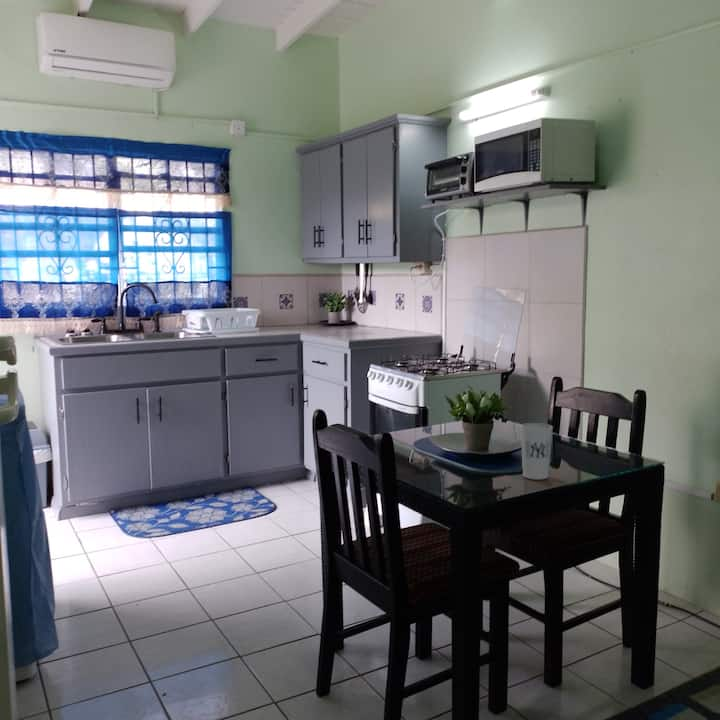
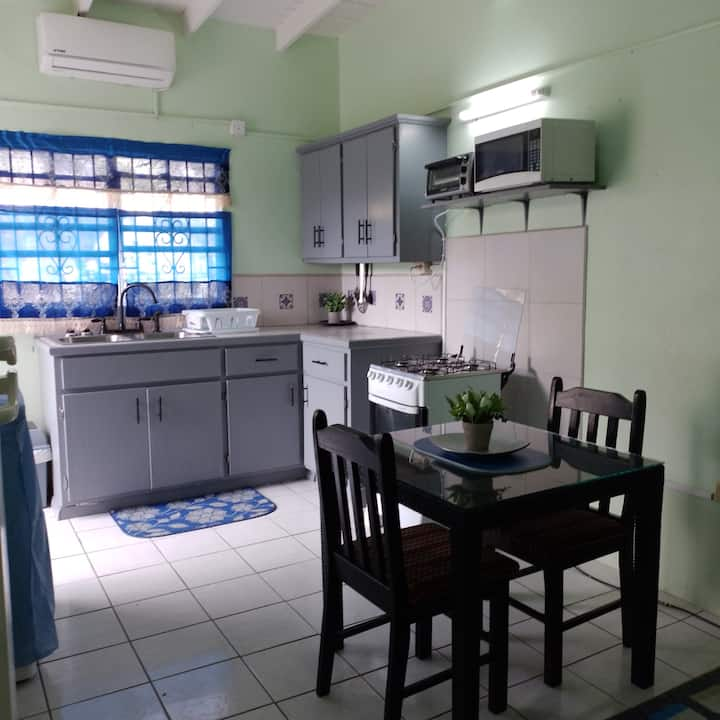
- cup [520,422,554,481]
